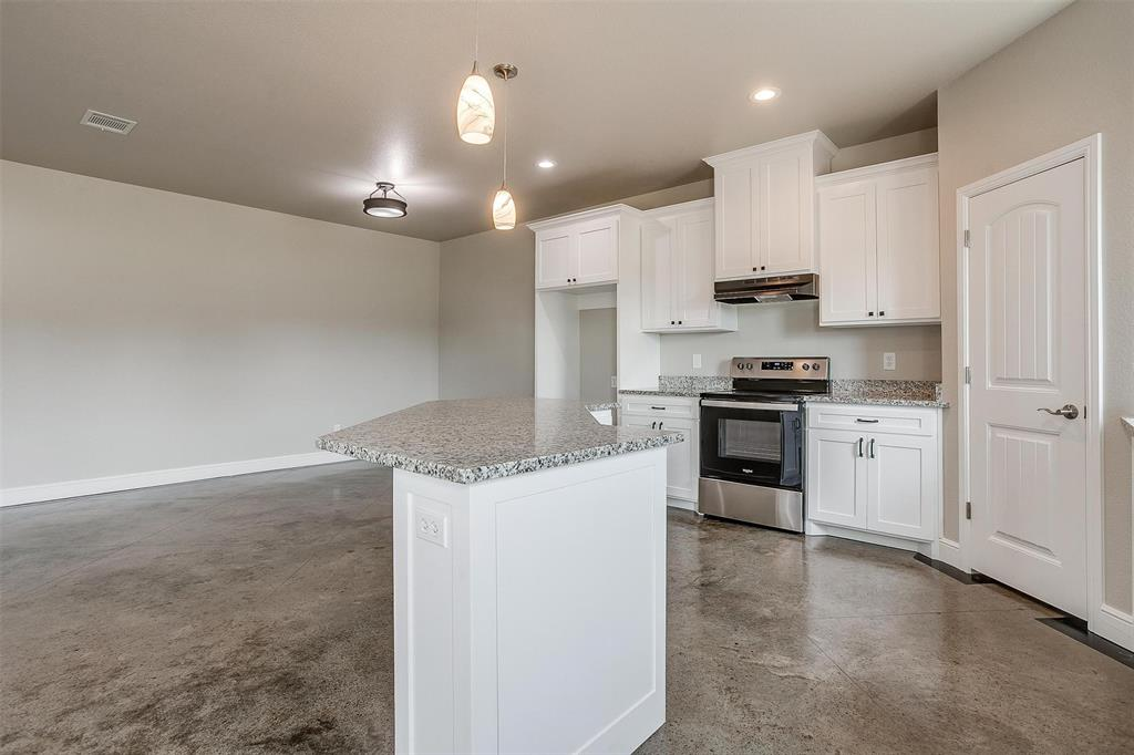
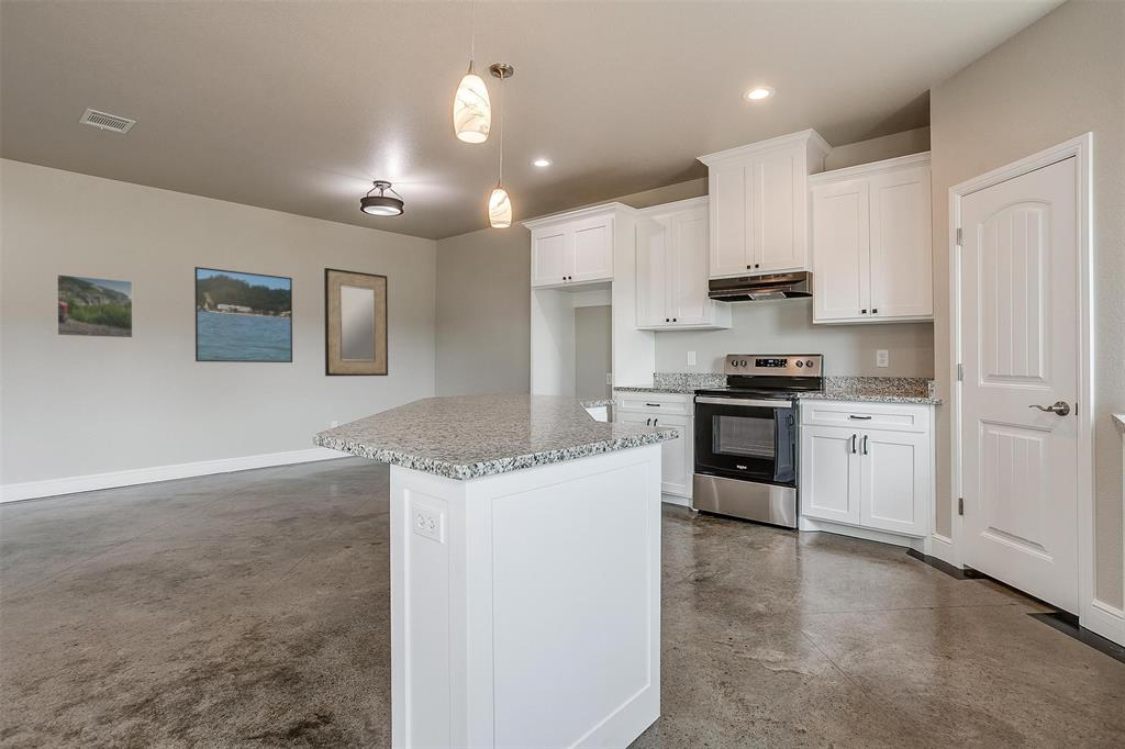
+ home mirror [323,267,389,378]
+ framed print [55,273,134,339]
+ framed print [193,266,293,364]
